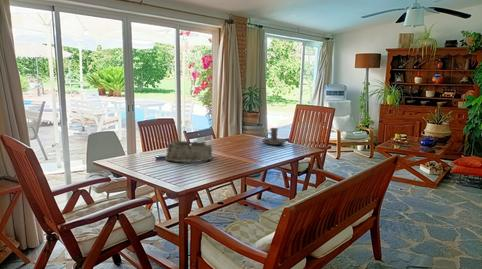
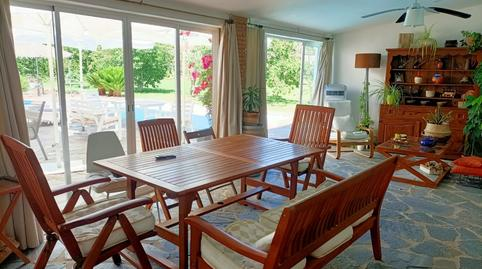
- candle holder [261,127,287,146]
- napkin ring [164,139,214,163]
